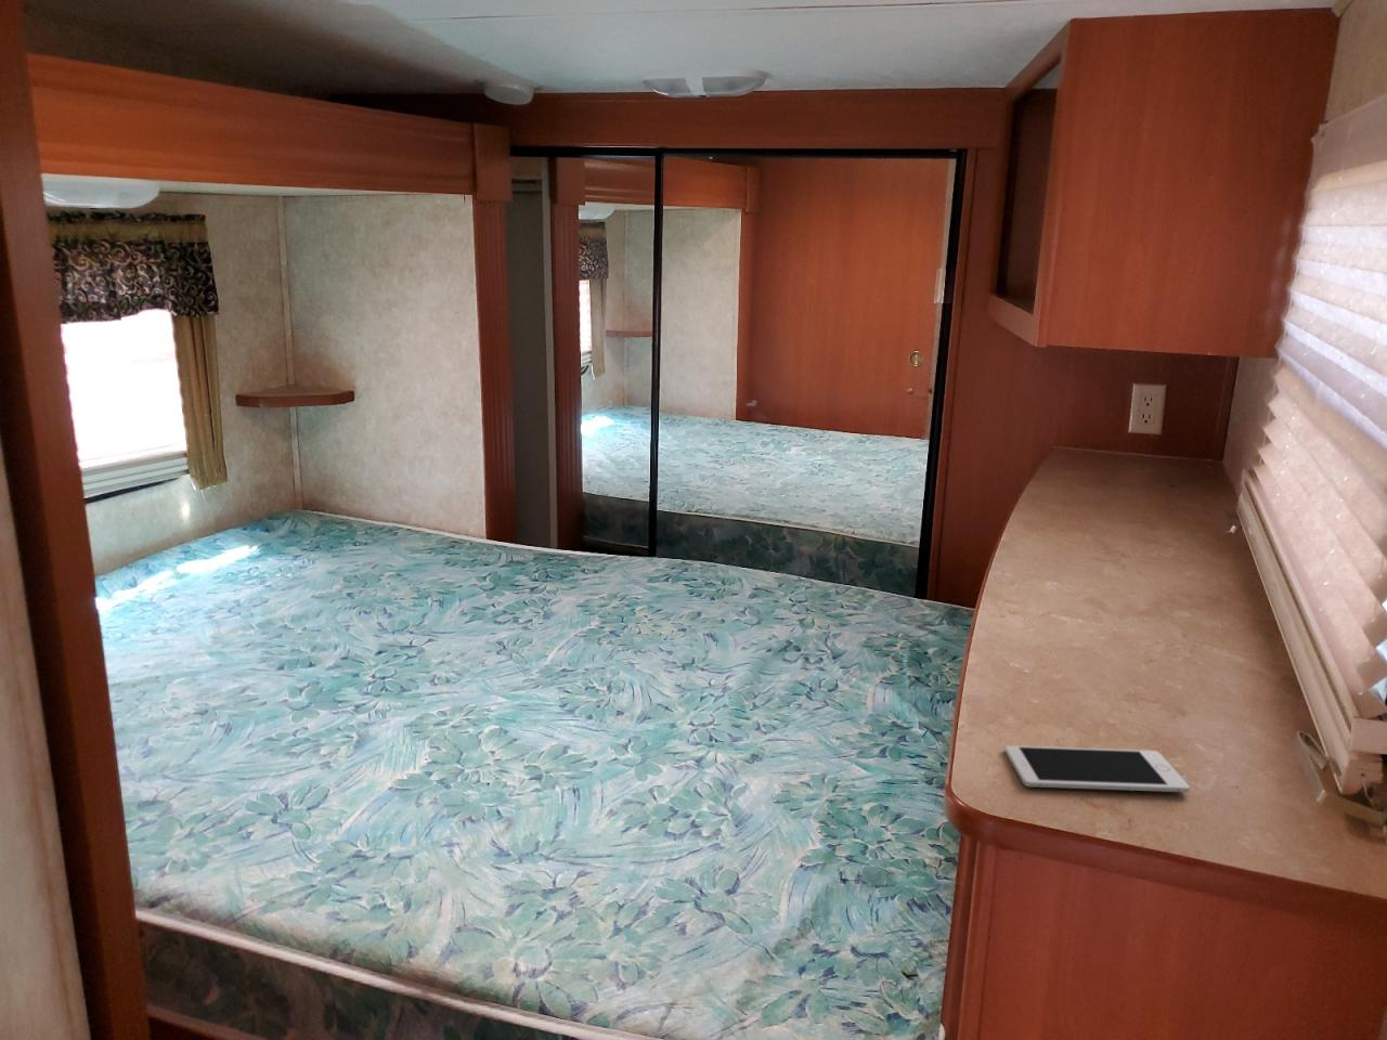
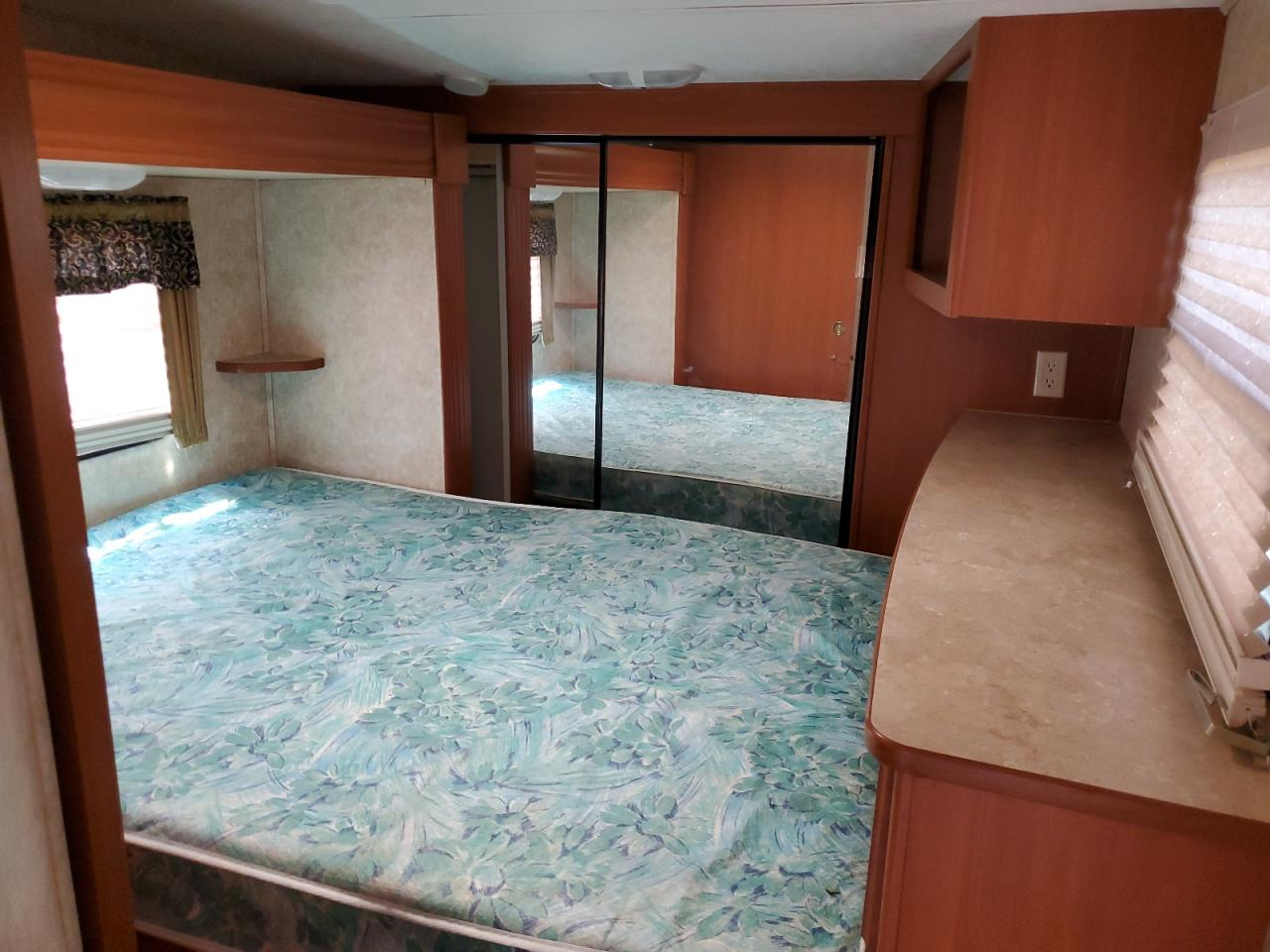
- cell phone [1005,744,1190,794]
